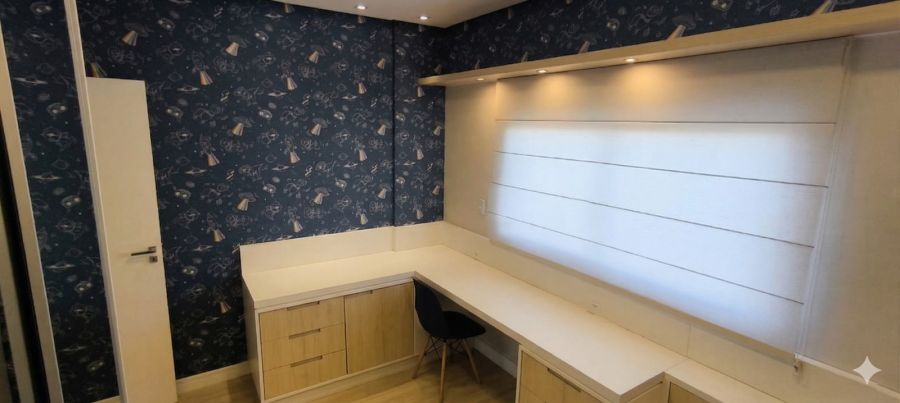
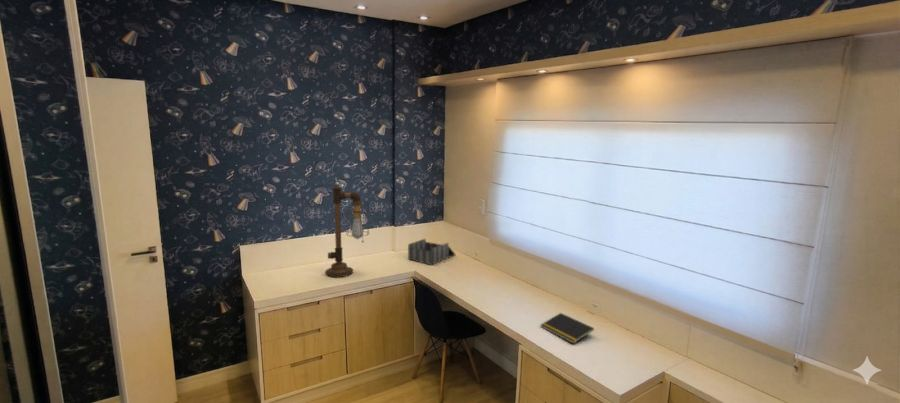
+ notepad [540,312,595,345]
+ desk organizer [407,238,456,266]
+ desk lamp [324,183,370,278]
